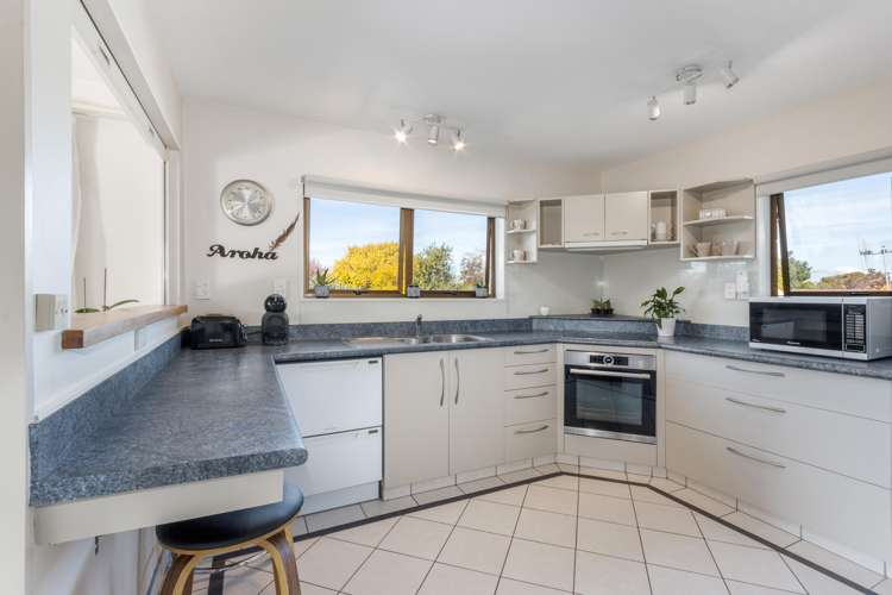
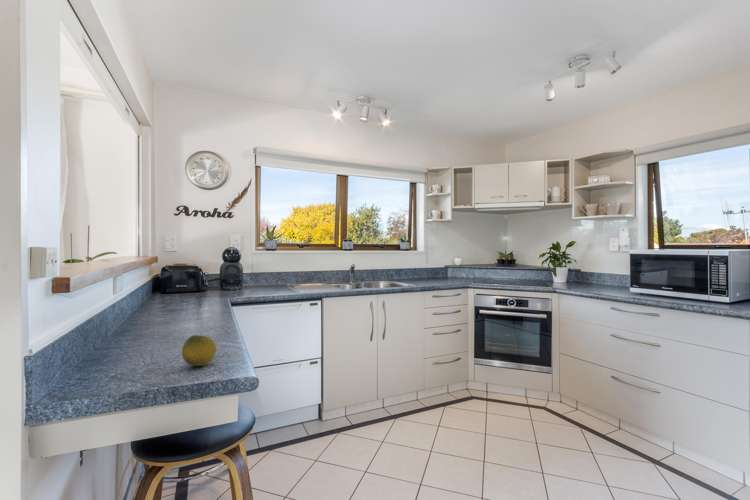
+ fruit [181,334,218,367]
